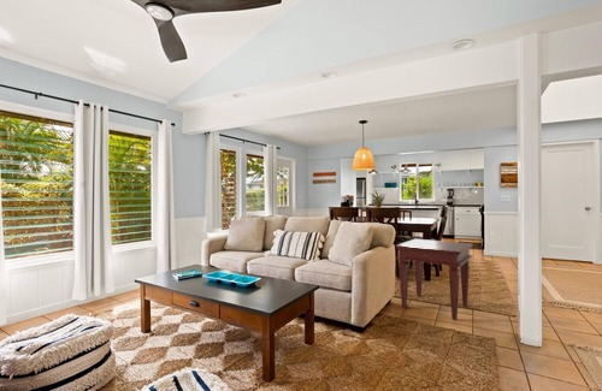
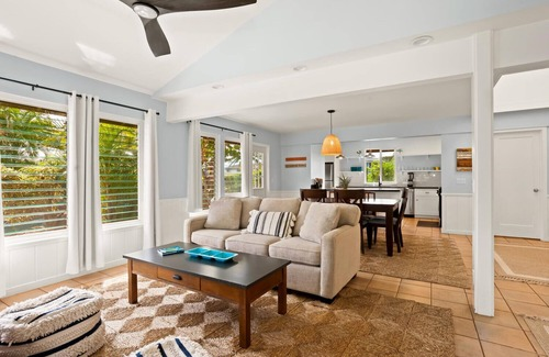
- side table [395,238,474,321]
